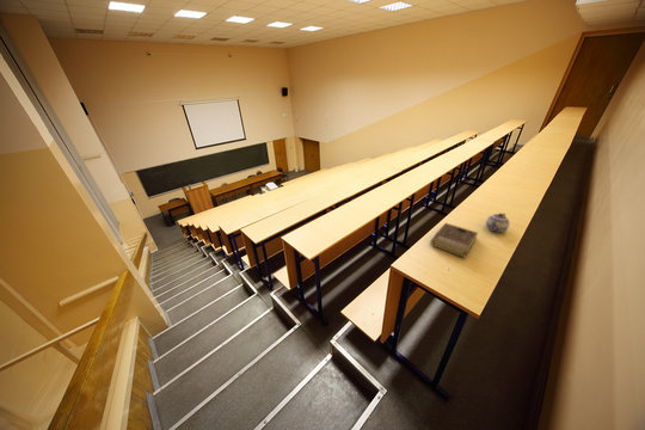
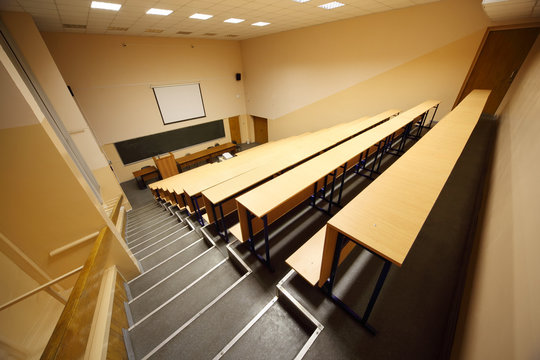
- book [429,222,479,259]
- teapot [485,213,511,234]
